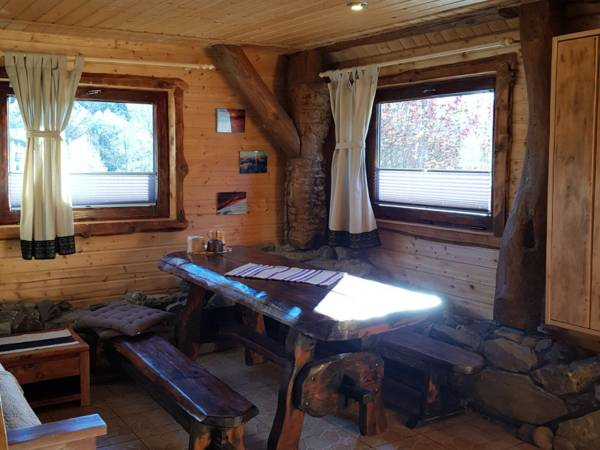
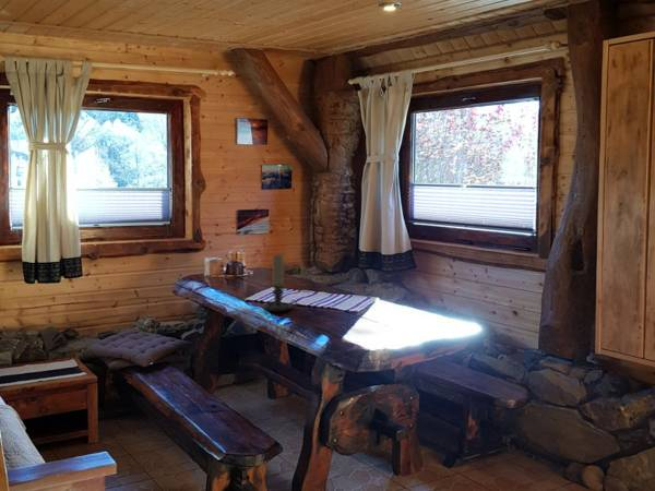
+ candle holder [262,253,299,312]
